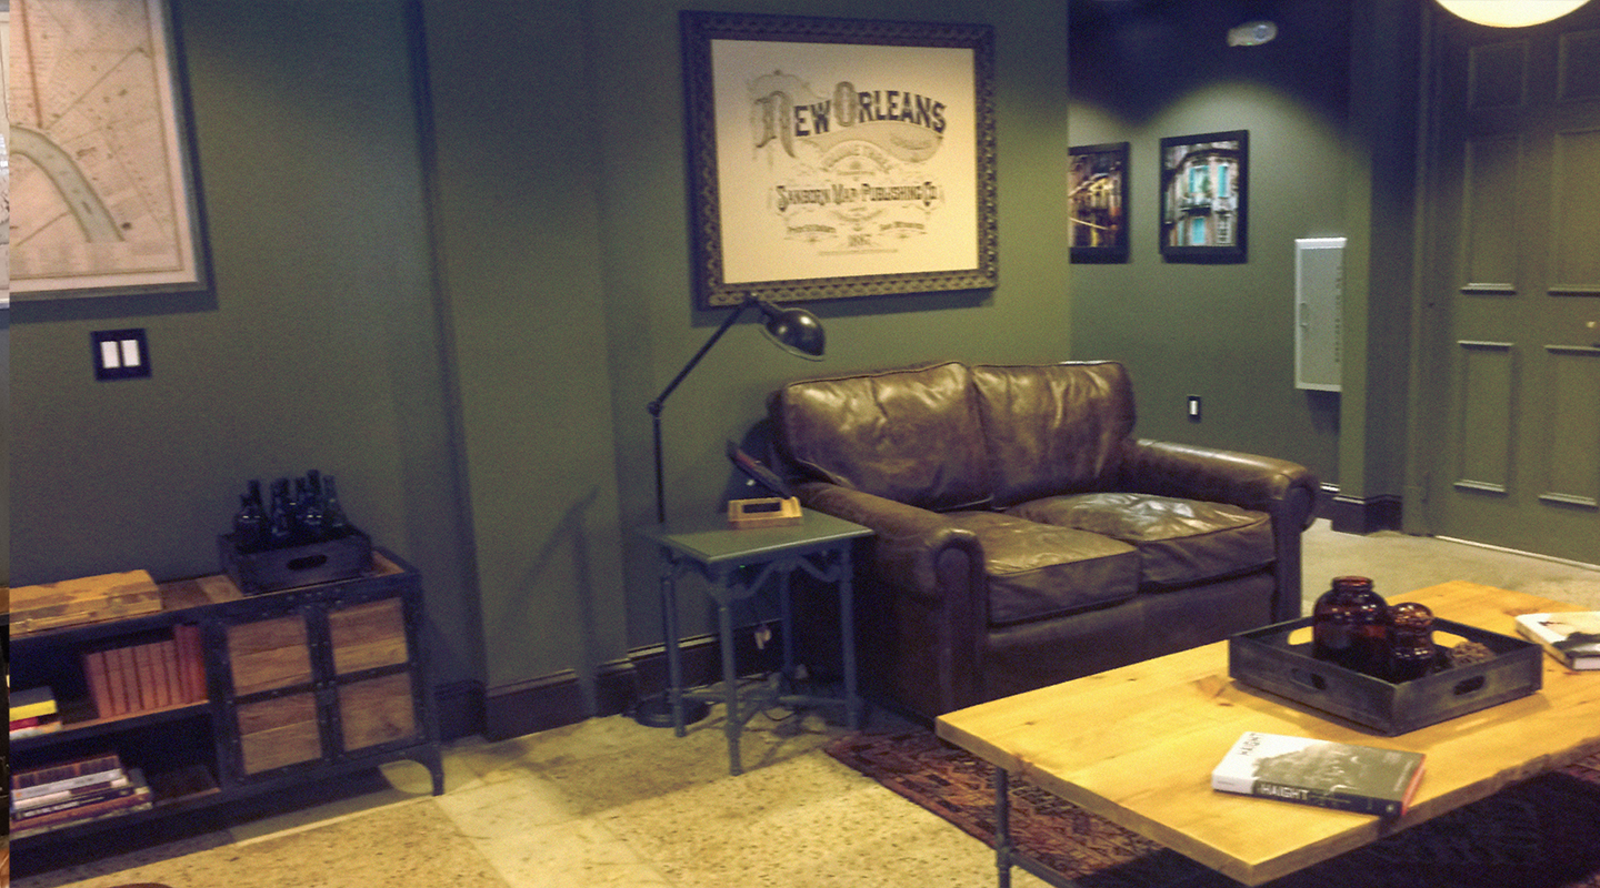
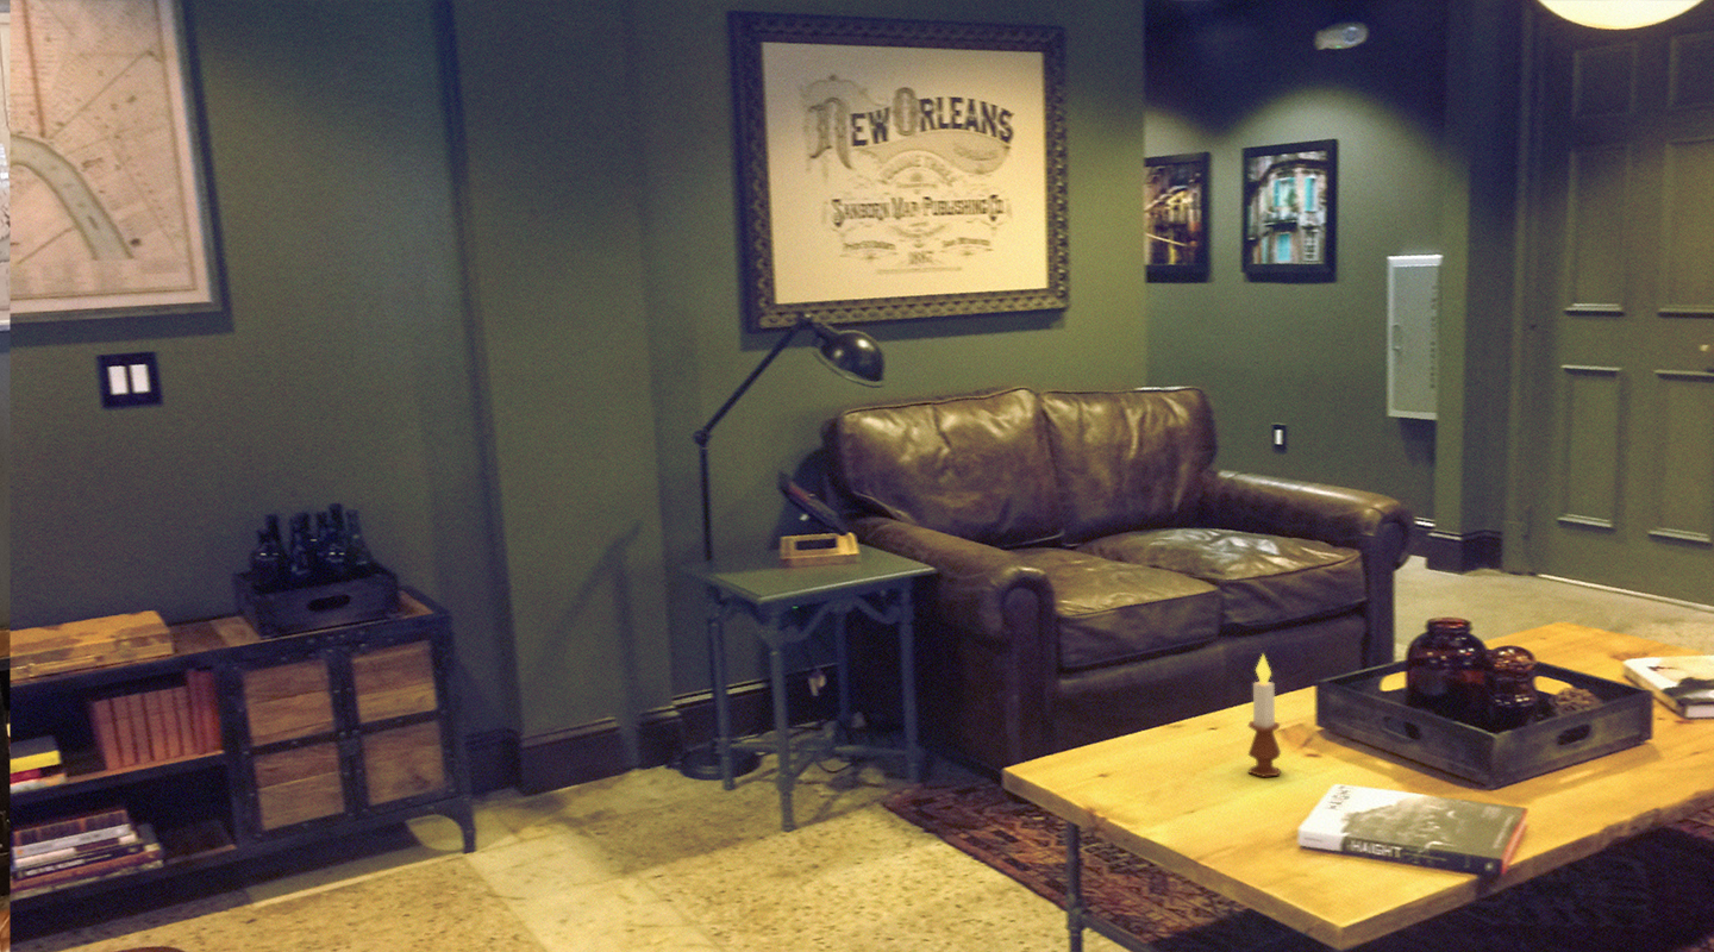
+ candle [1246,652,1282,778]
